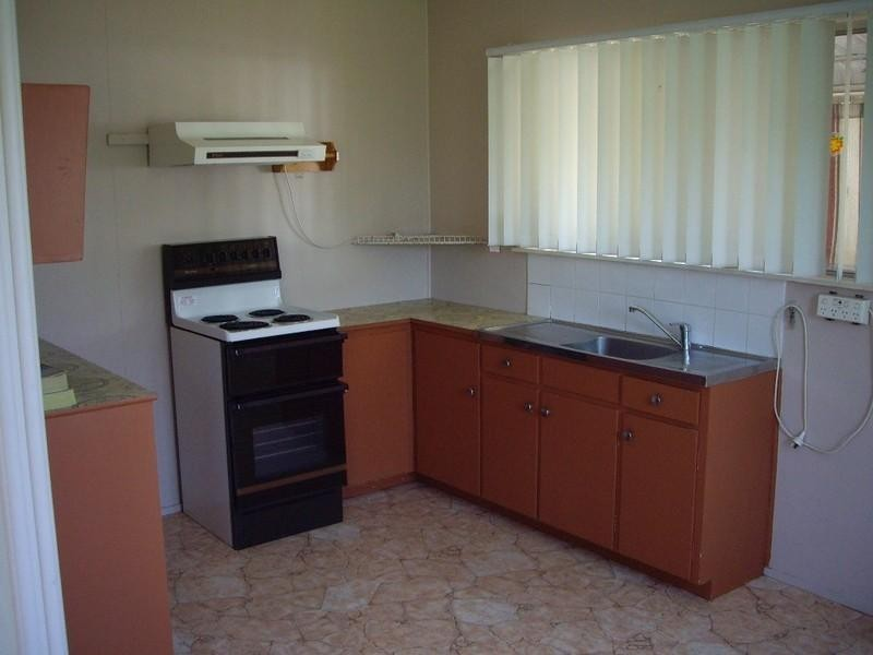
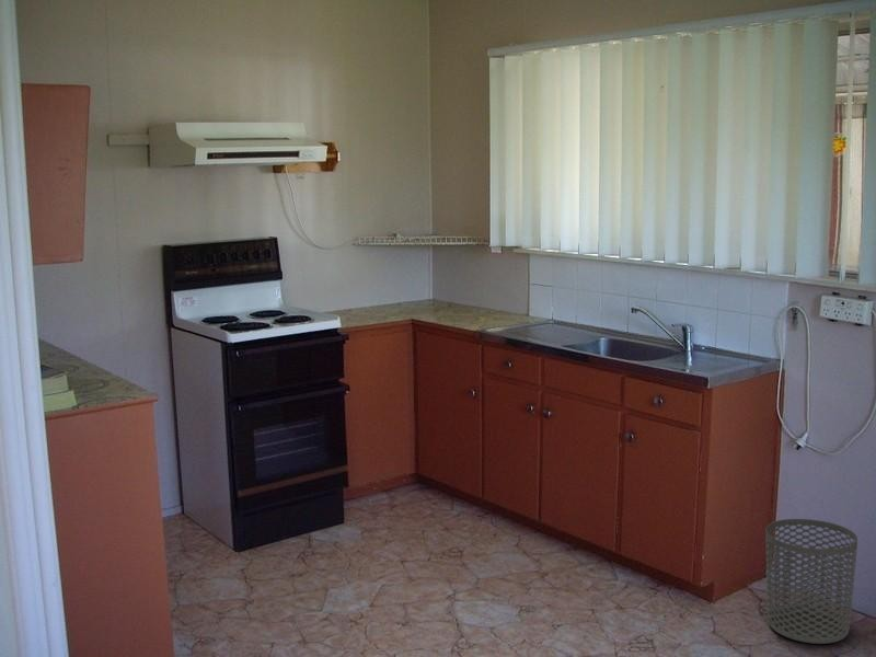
+ waste bin [764,518,858,645]
